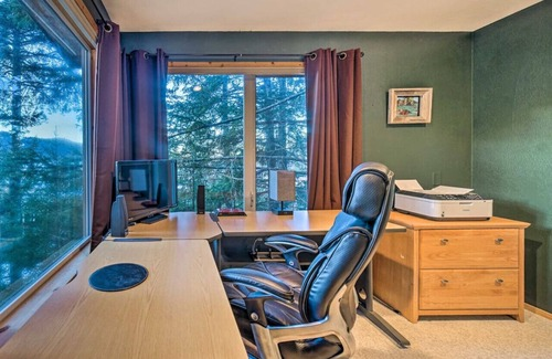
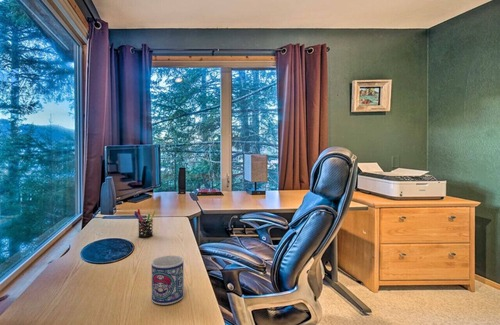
+ mug [151,254,185,306]
+ pen holder [133,208,156,239]
